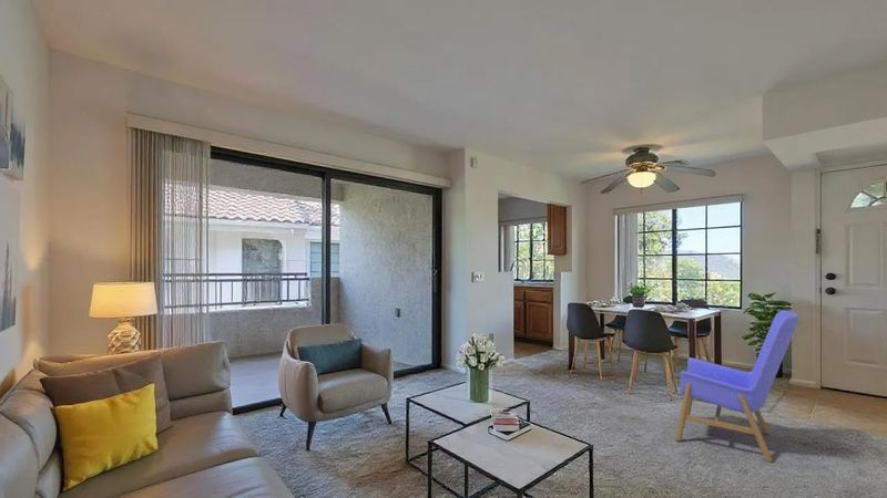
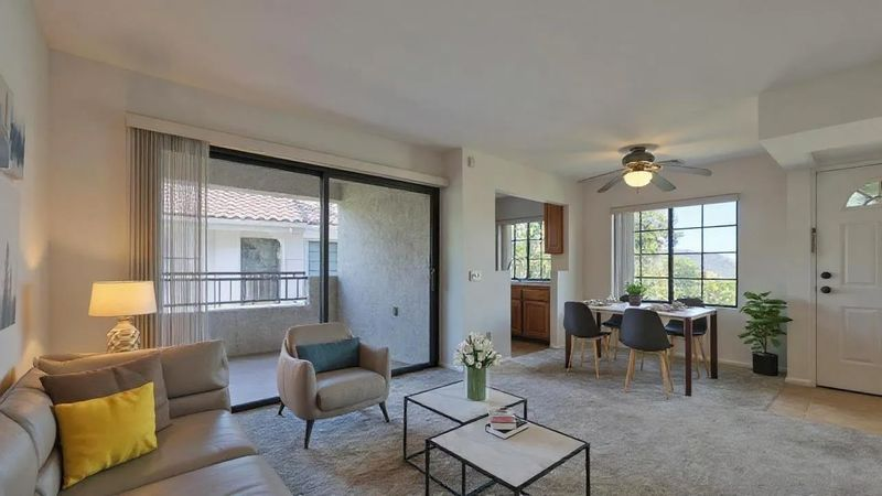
- armchair [674,310,801,464]
